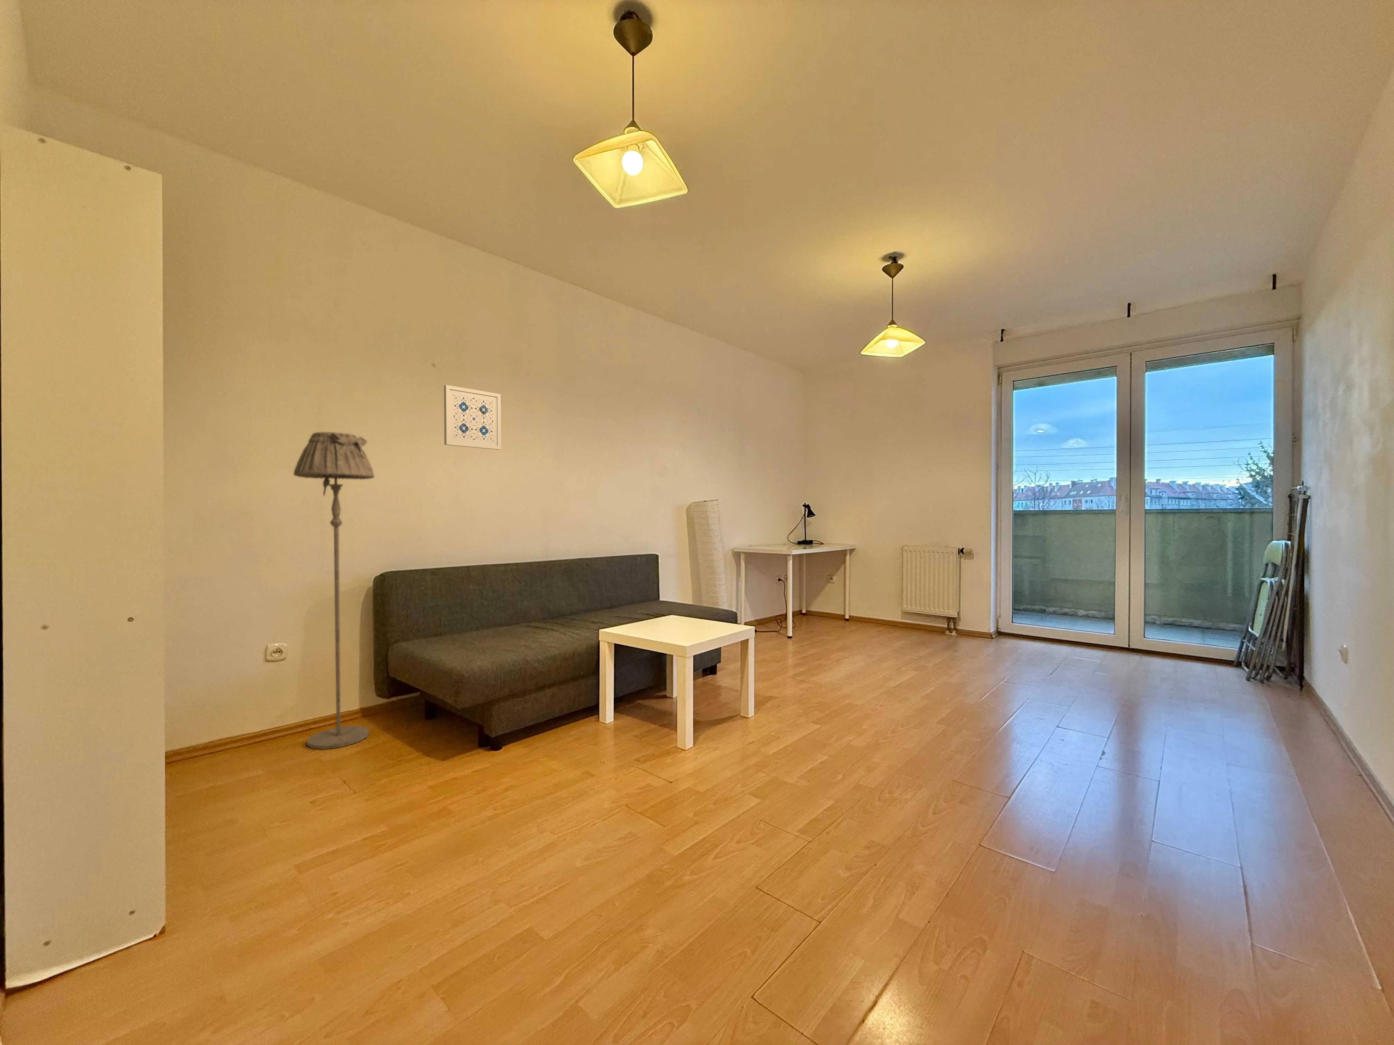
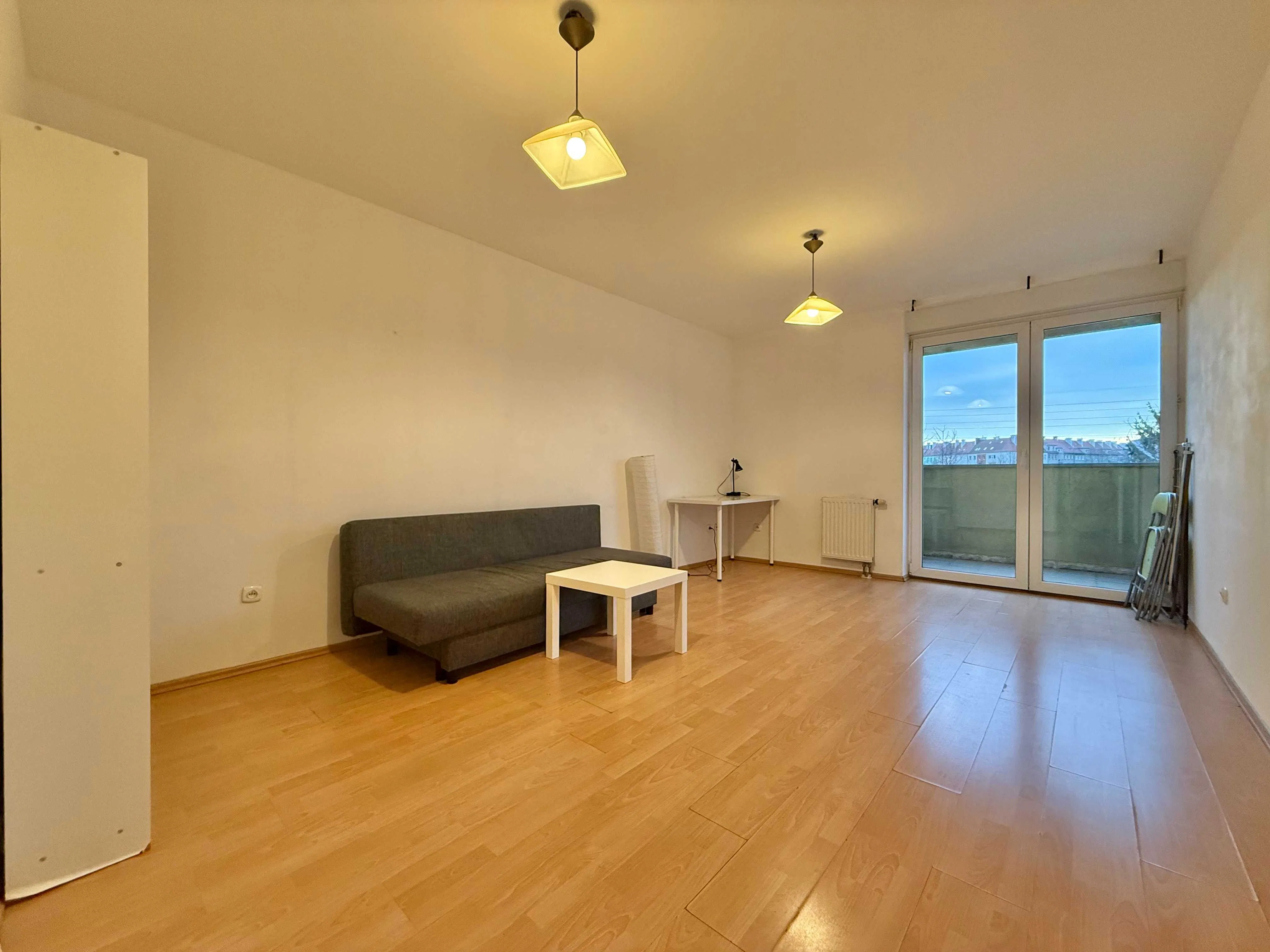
- wall art [443,384,502,450]
- floor lamp [293,431,374,750]
